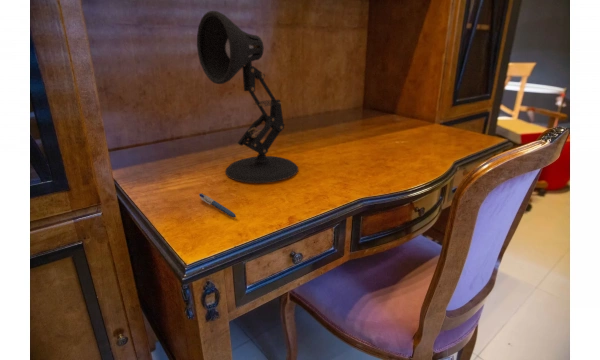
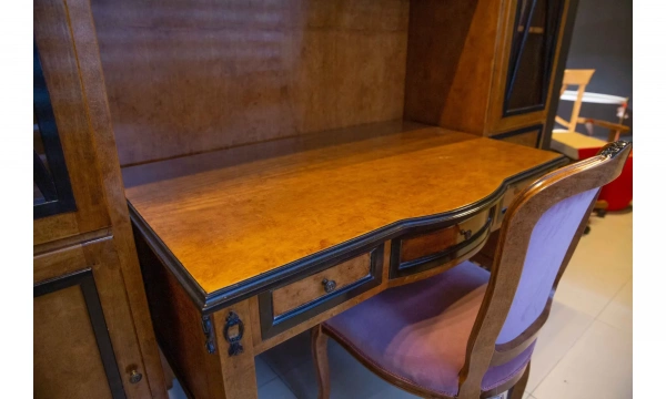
- desk lamp [196,10,299,184]
- pen [198,192,237,218]
